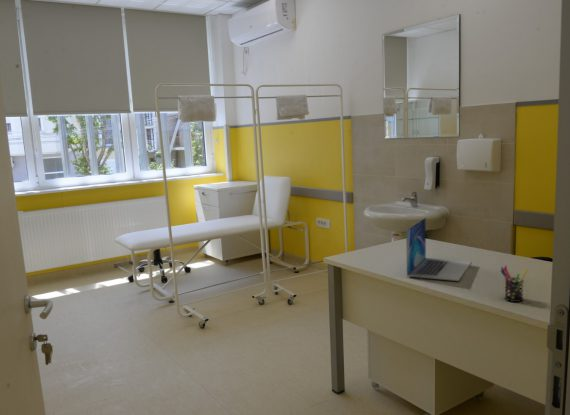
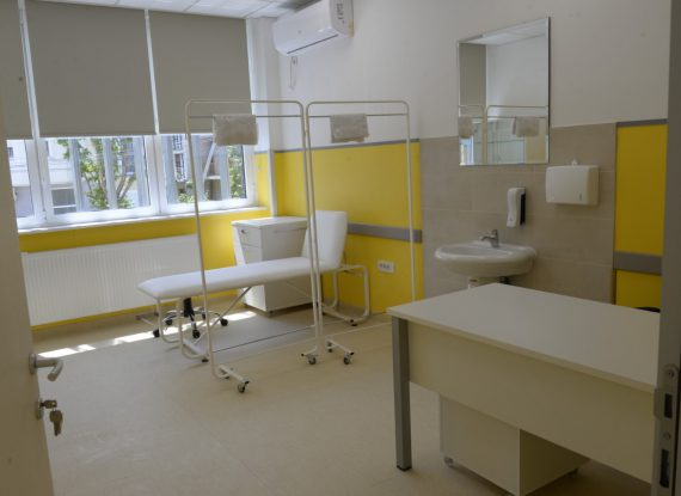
- pen holder [499,265,528,303]
- laptop [405,217,472,282]
